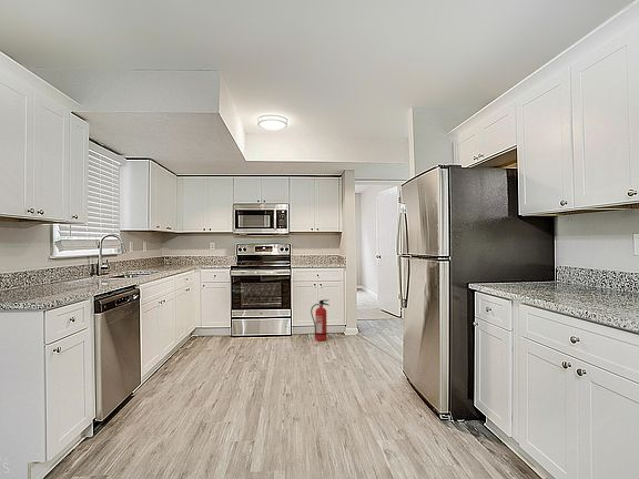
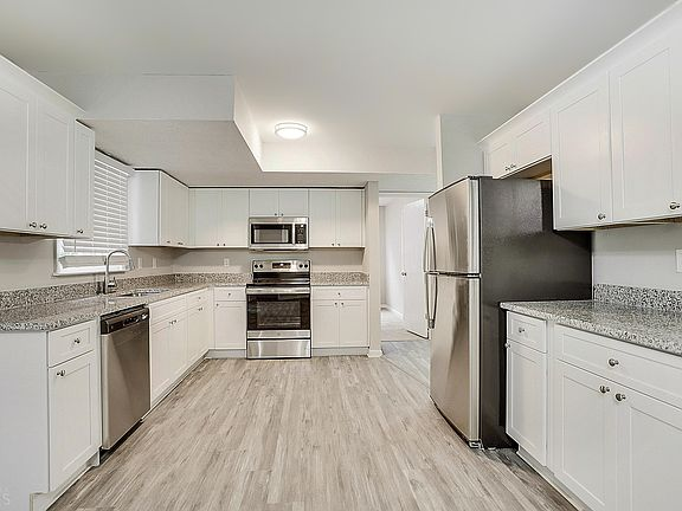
- fire extinguisher [310,298,331,342]
